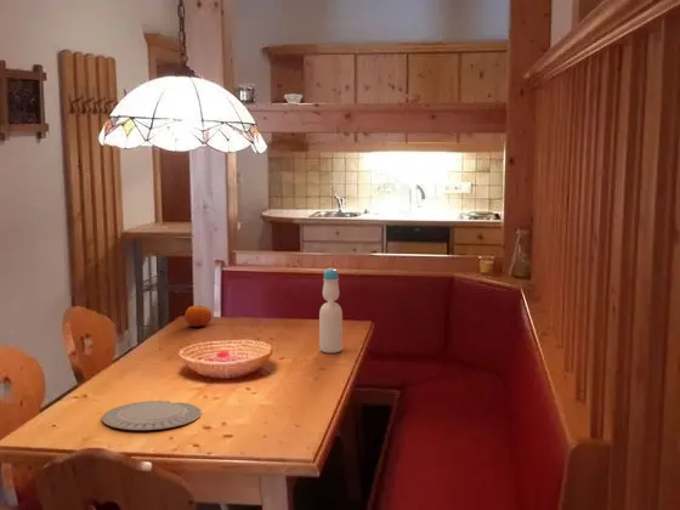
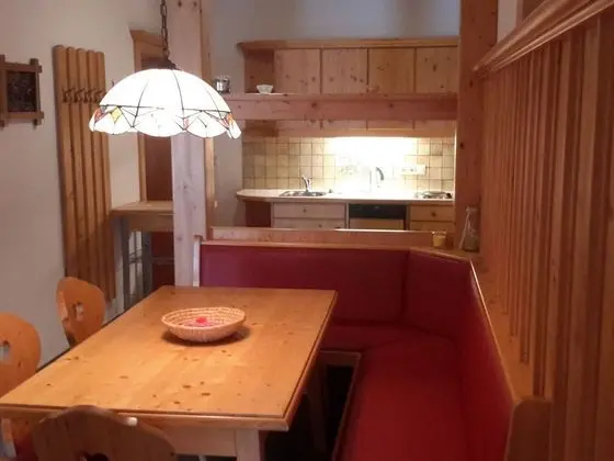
- fruit [183,305,212,328]
- bottle [318,267,344,355]
- chinaware [101,399,203,431]
